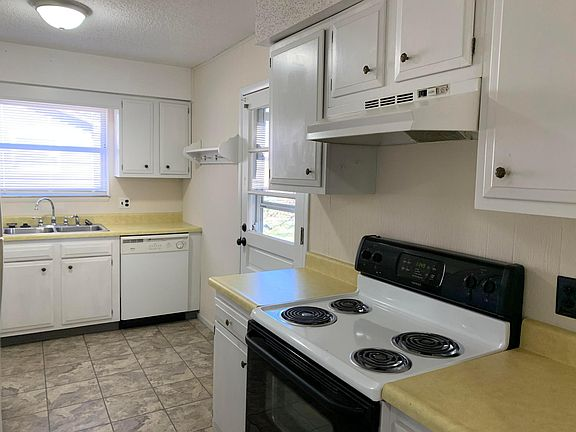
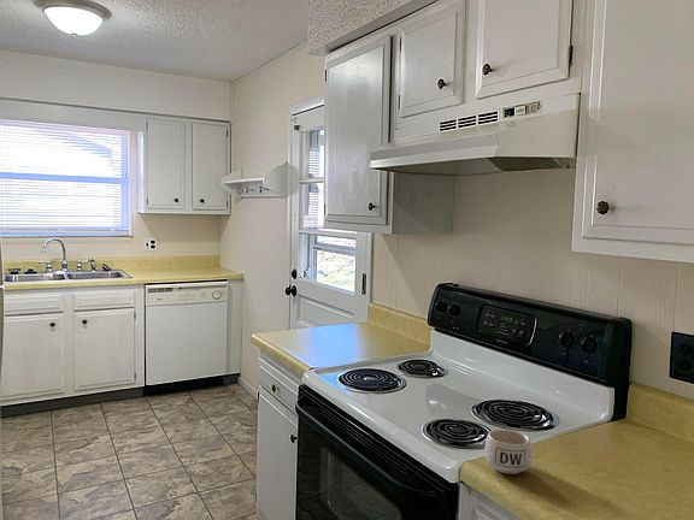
+ mug [483,429,534,475]
